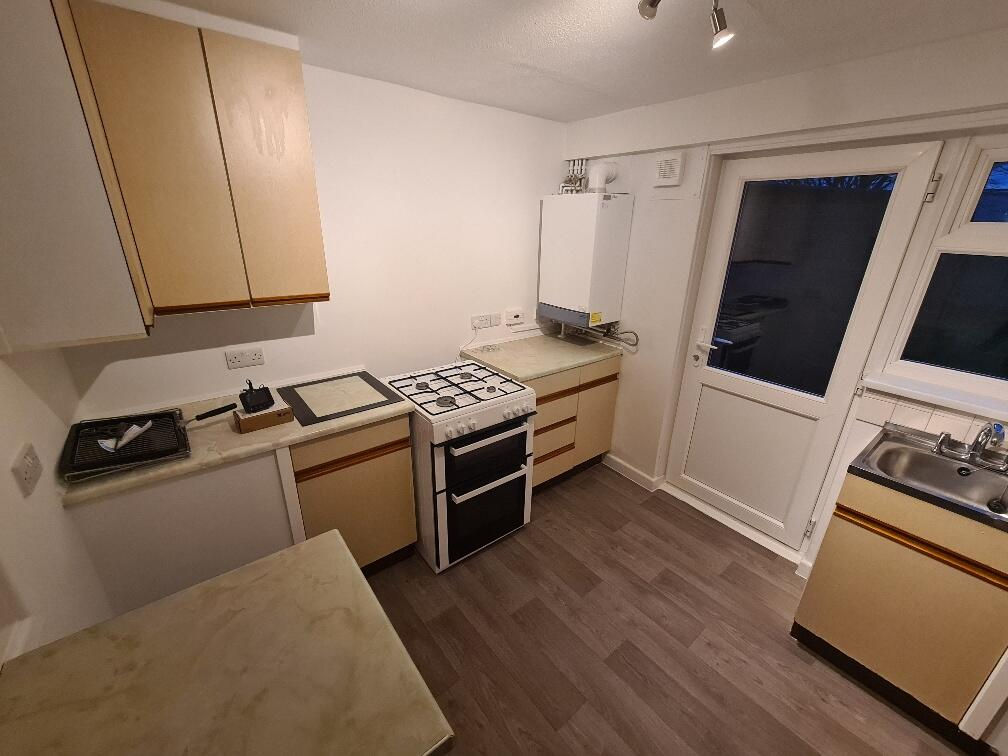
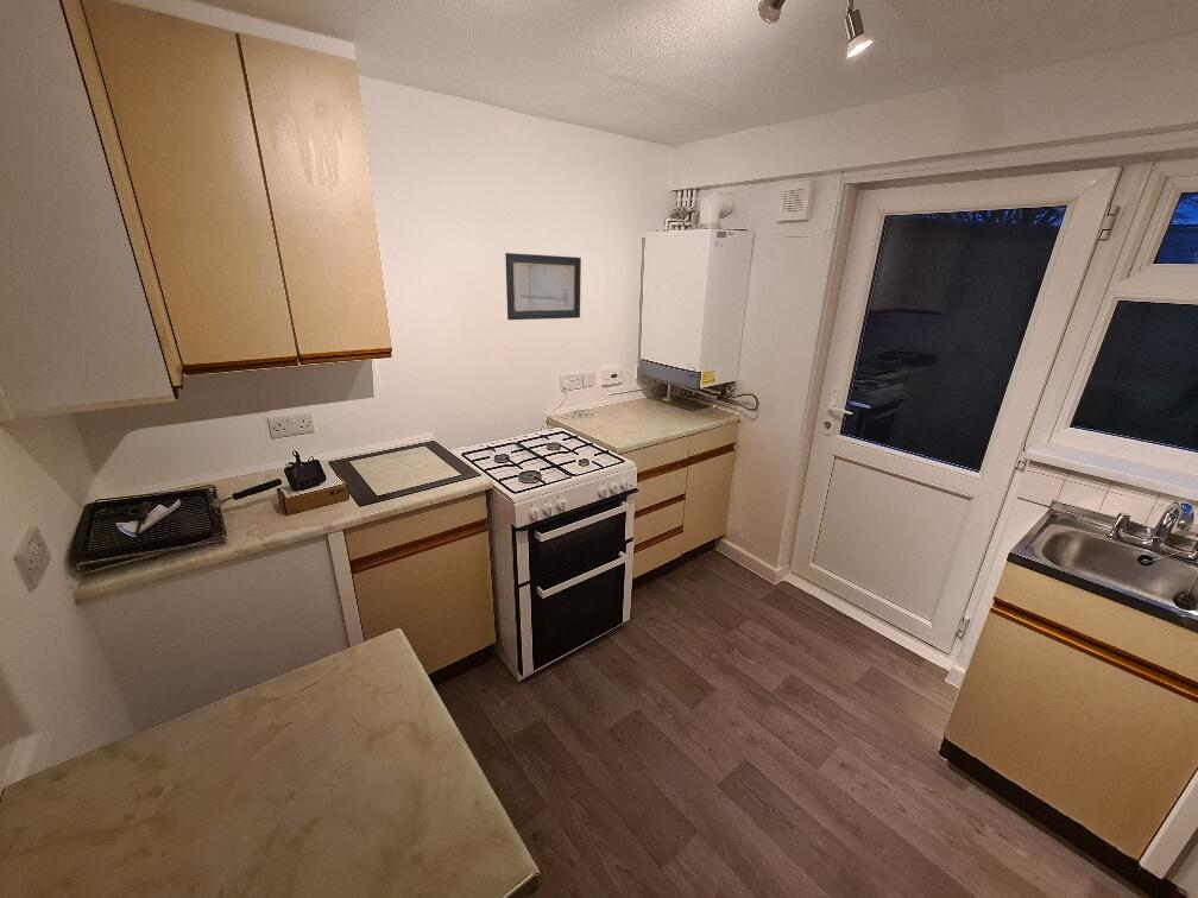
+ wall art [504,252,582,321]
